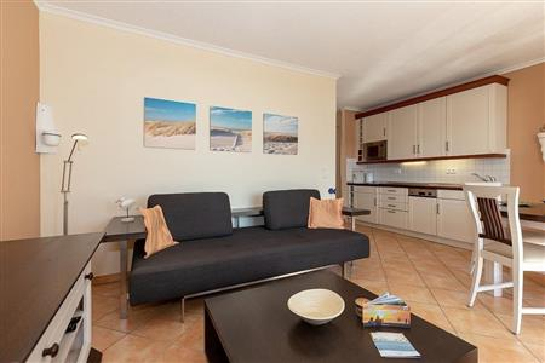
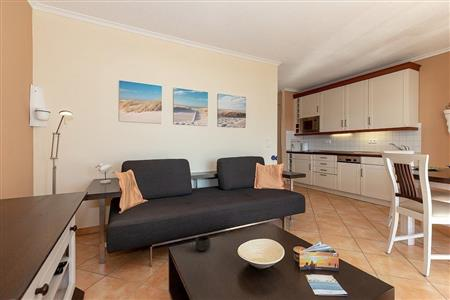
+ mug [191,234,212,252]
